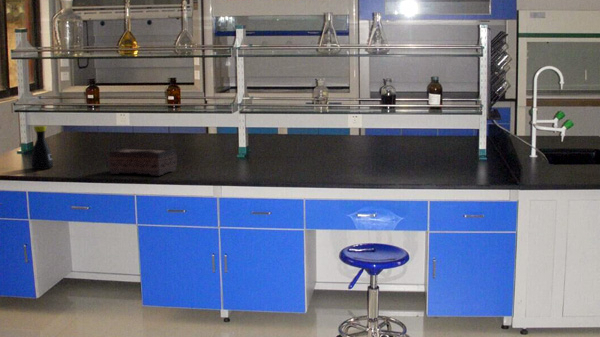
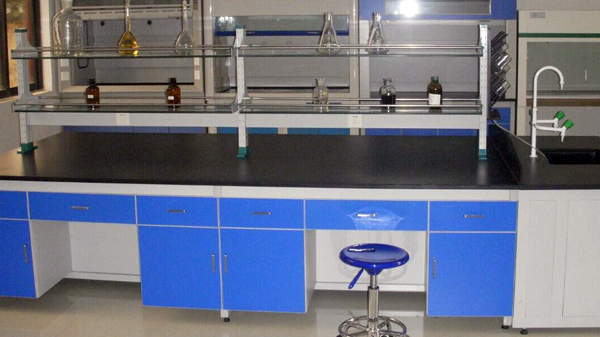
- tissue box [108,147,178,176]
- bottle [31,125,54,170]
